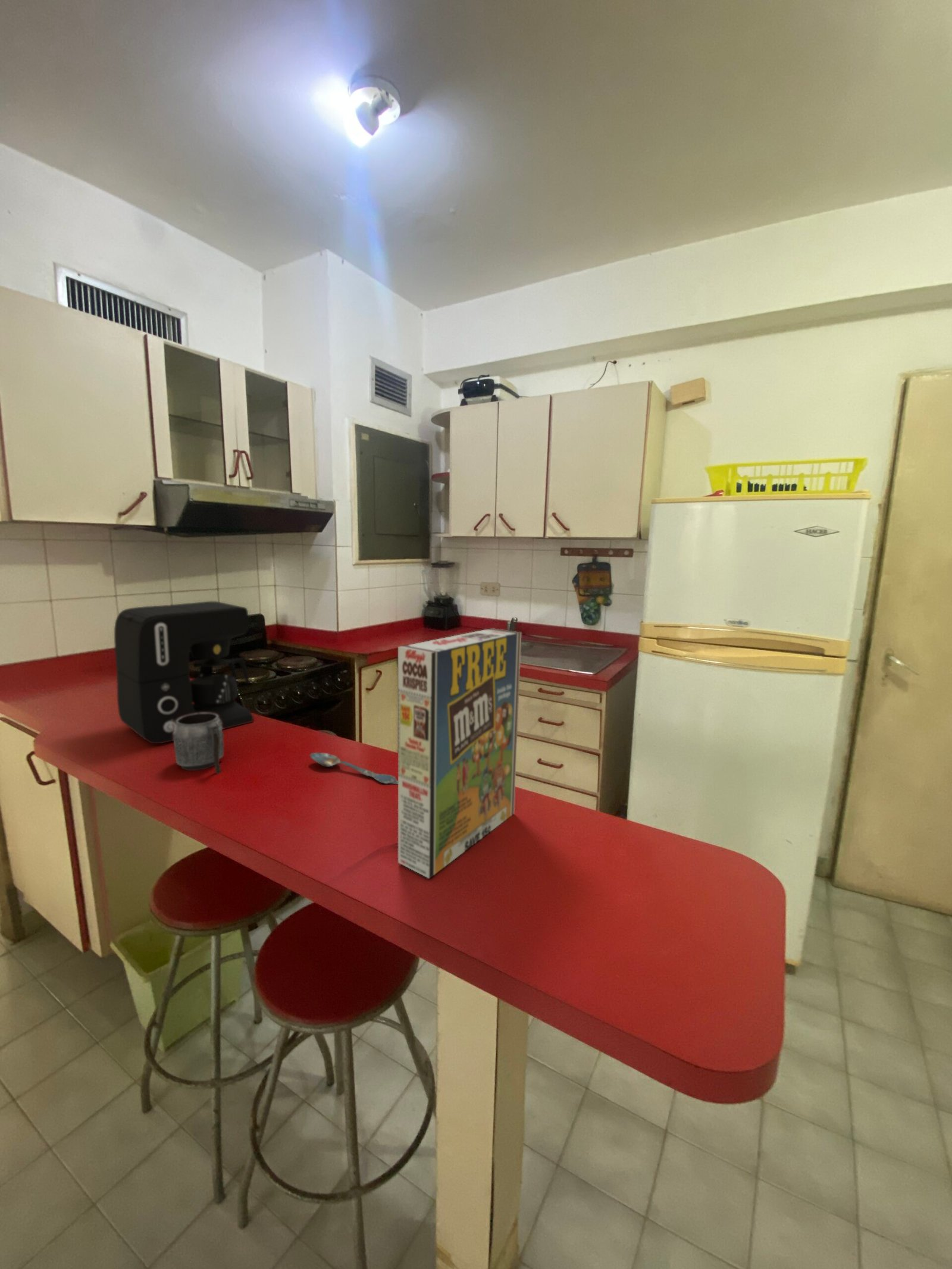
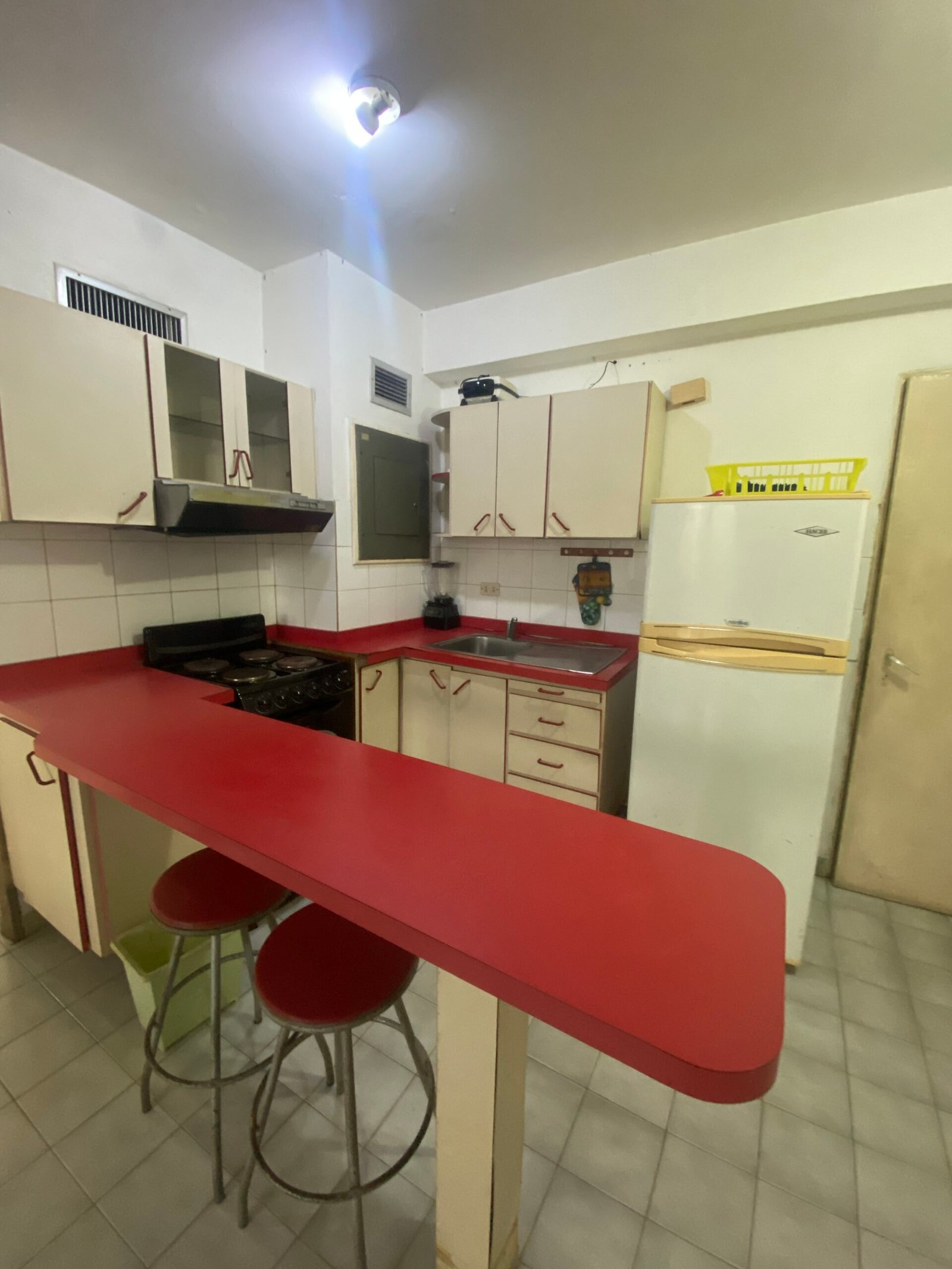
- mug [173,713,225,775]
- cereal box [397,628,522,879]
- spoon [309,752,398,785]
- coffee maker [114,600,254,744]
